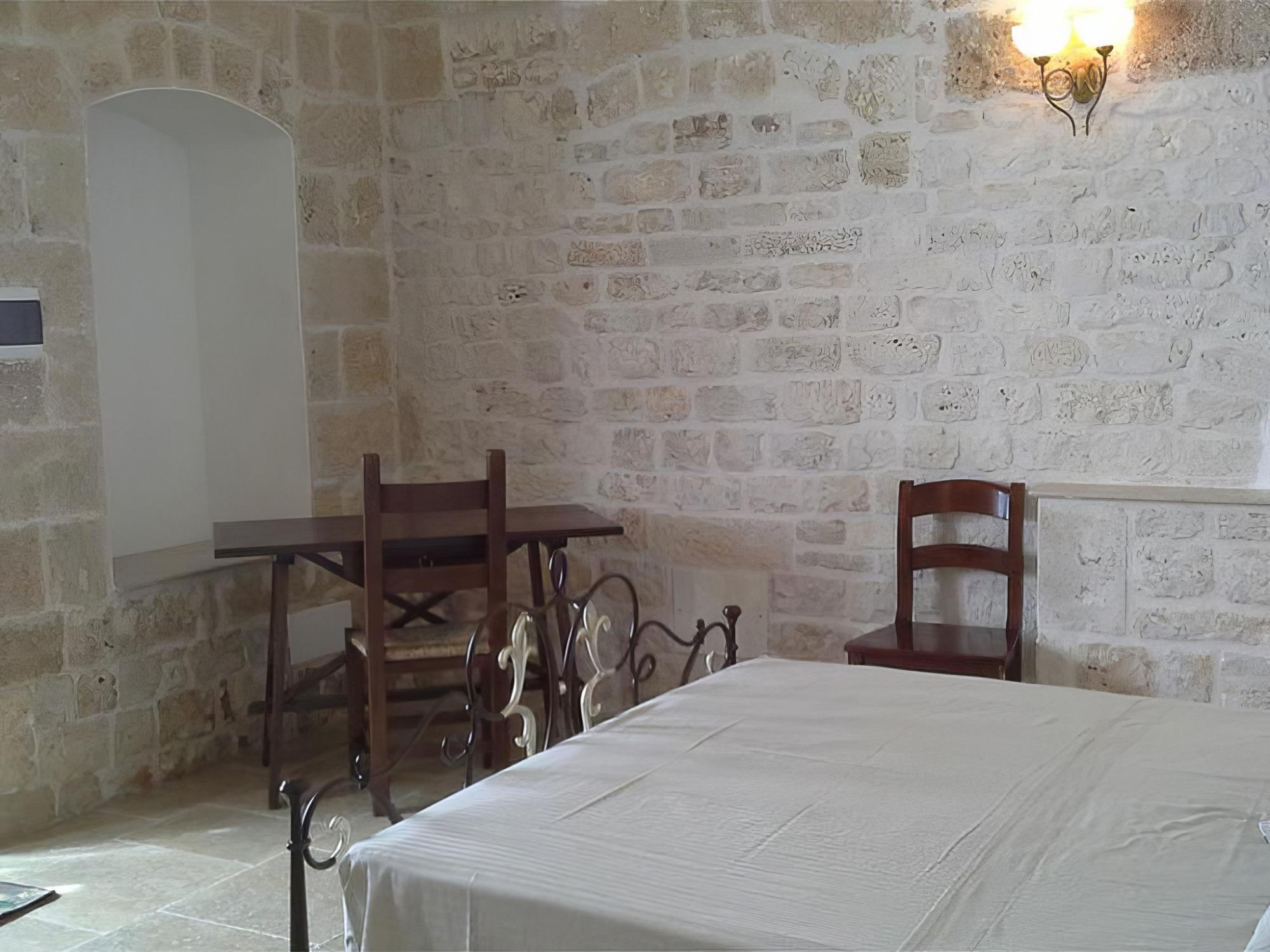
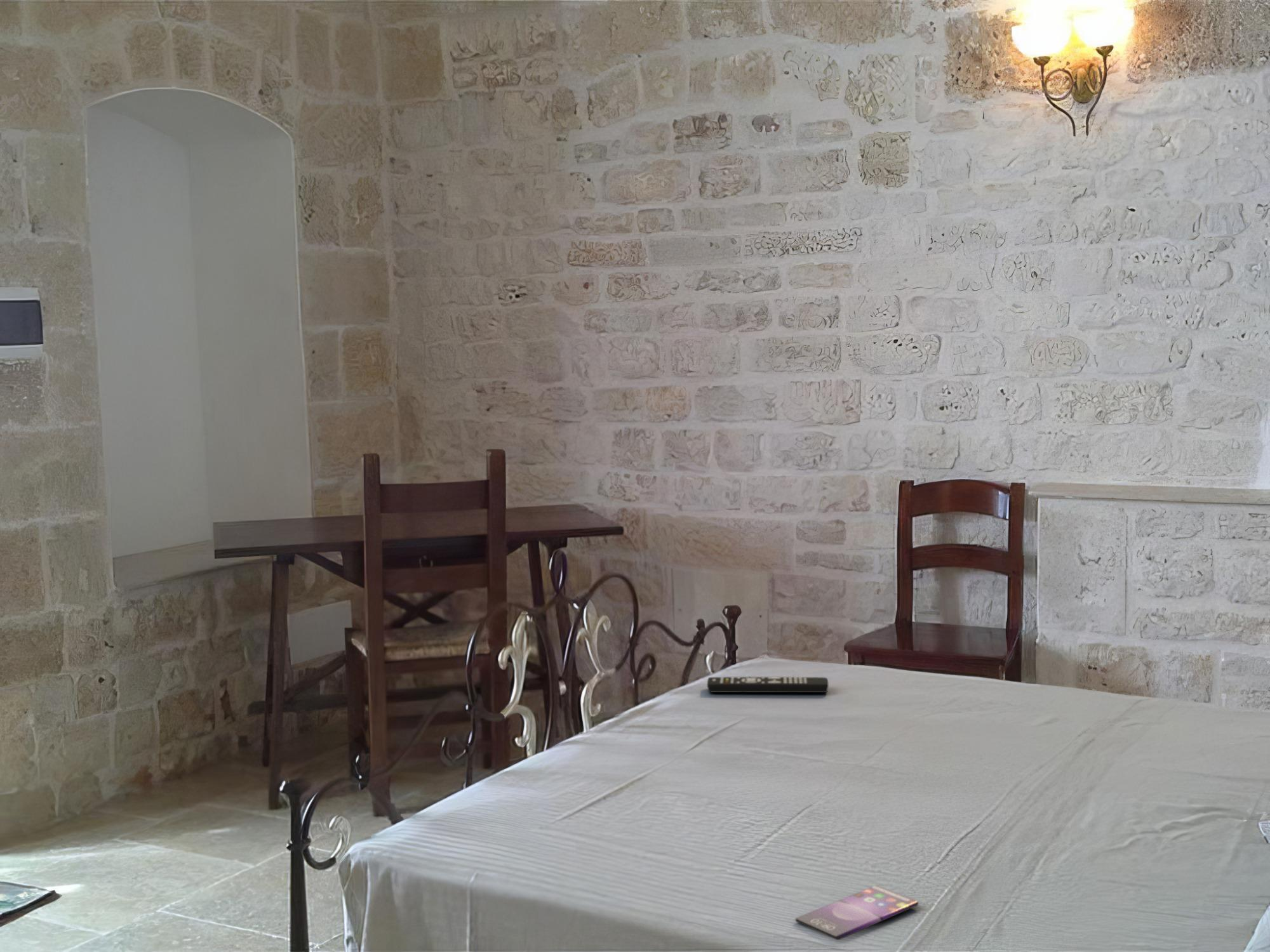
+ remote control [707,677,829,693]
+ smartphone [795,885,919,941]
